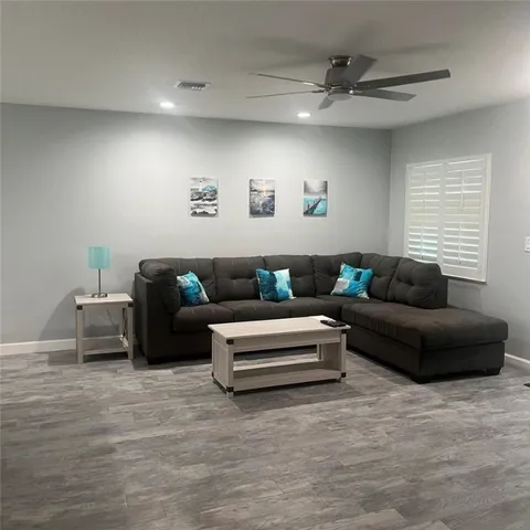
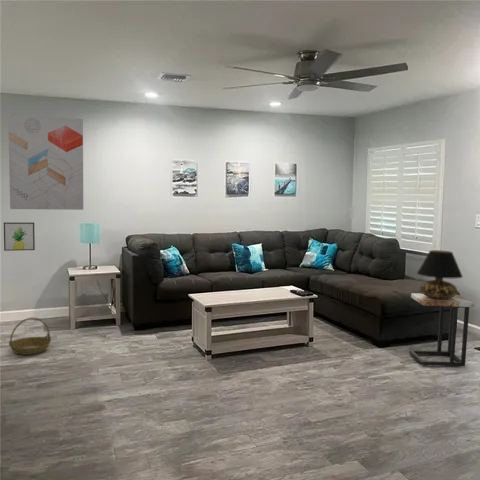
+ table lamp [416,249,464,299]
+ wall art [7,113,84,211]
+ basket [8,317,52,356]
+ side table [408,292,475,368]
+ wall art [3,222,36,252]
